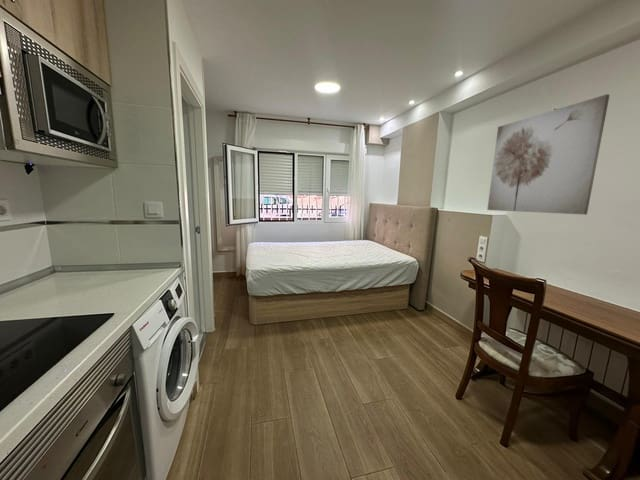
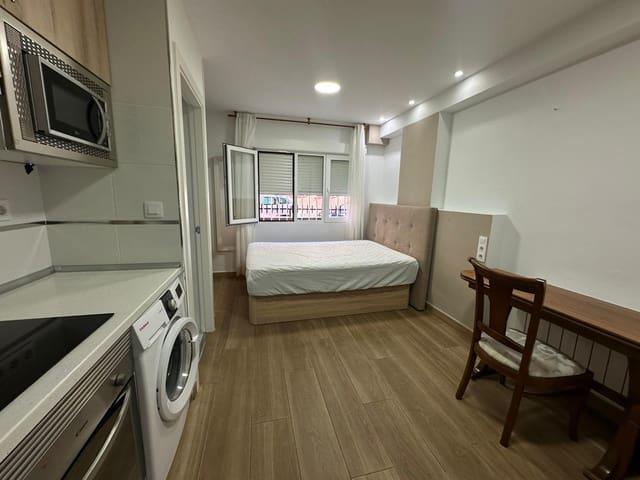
- wall art [486,93,611,216]
